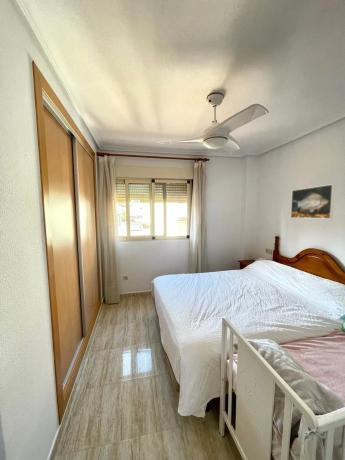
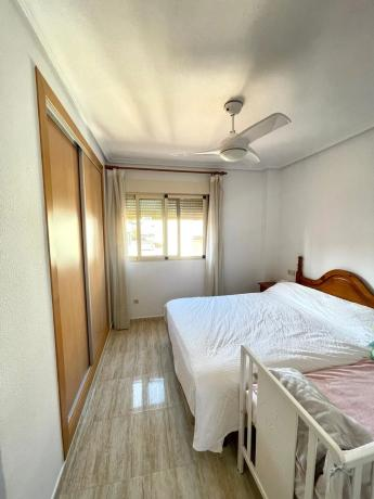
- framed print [290,183,336,220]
